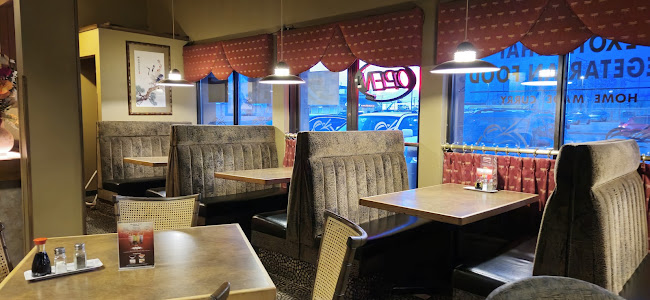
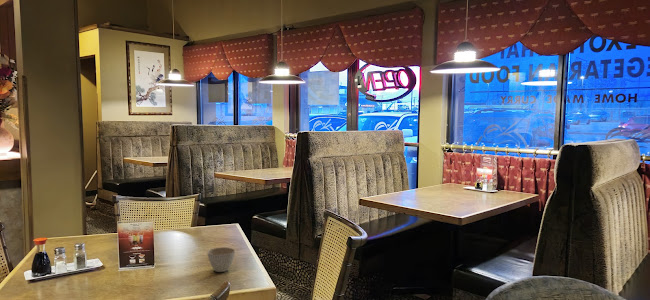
+ flower pot [206,246,236,273]
